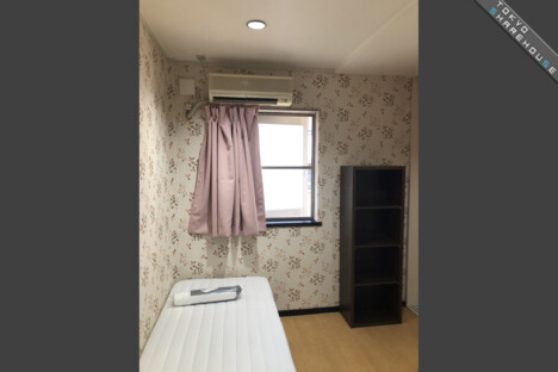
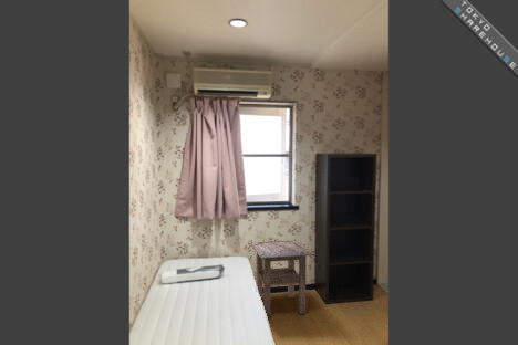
+ side table [250,240,314,318]
